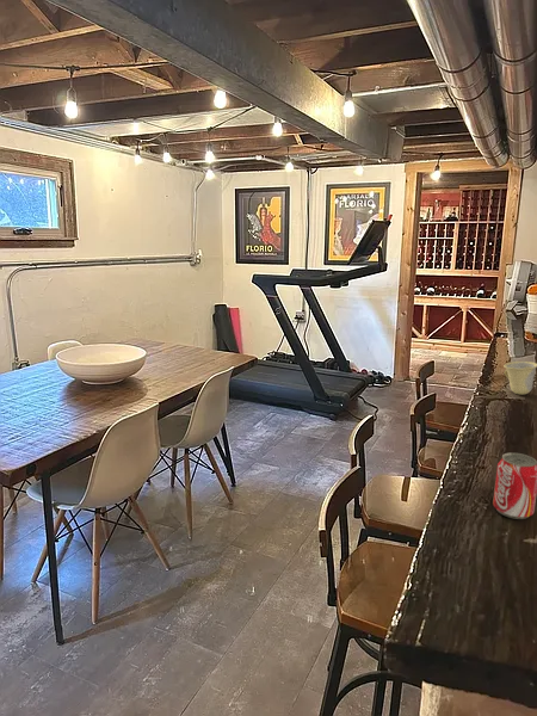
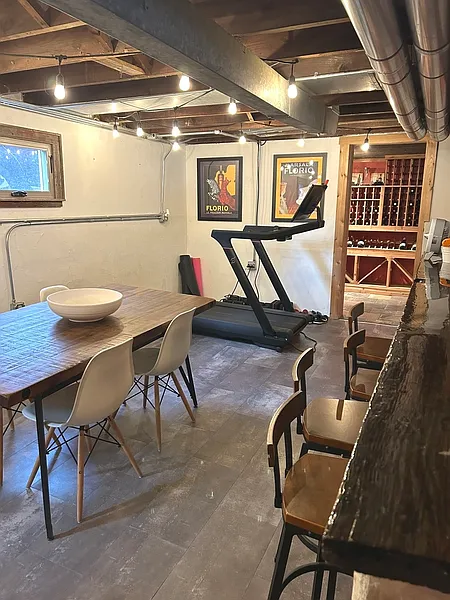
- cup [502,360,537,395]
- beverage can [492,452,537,520]
